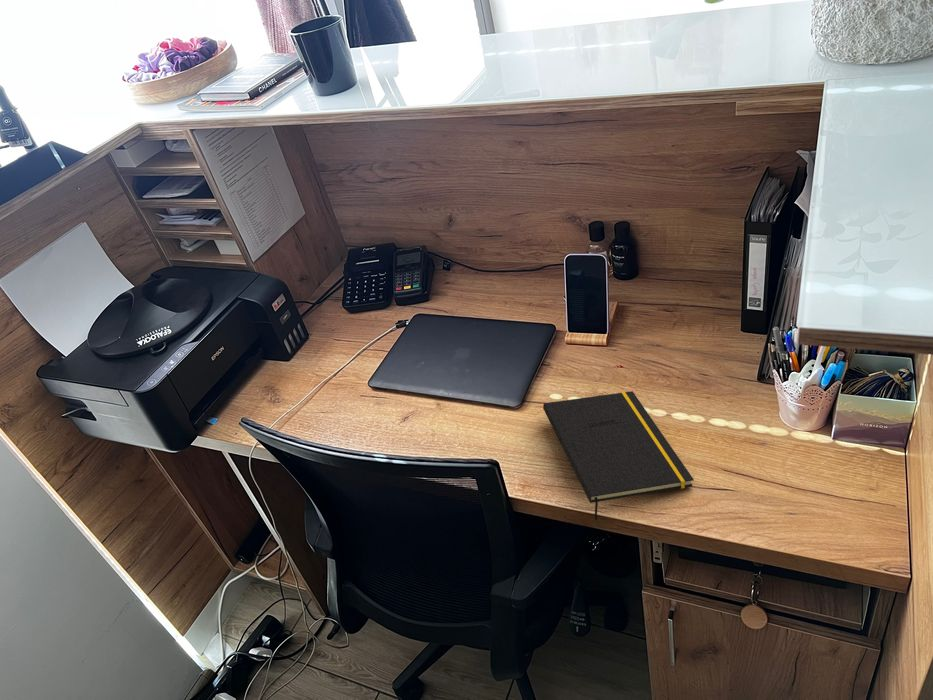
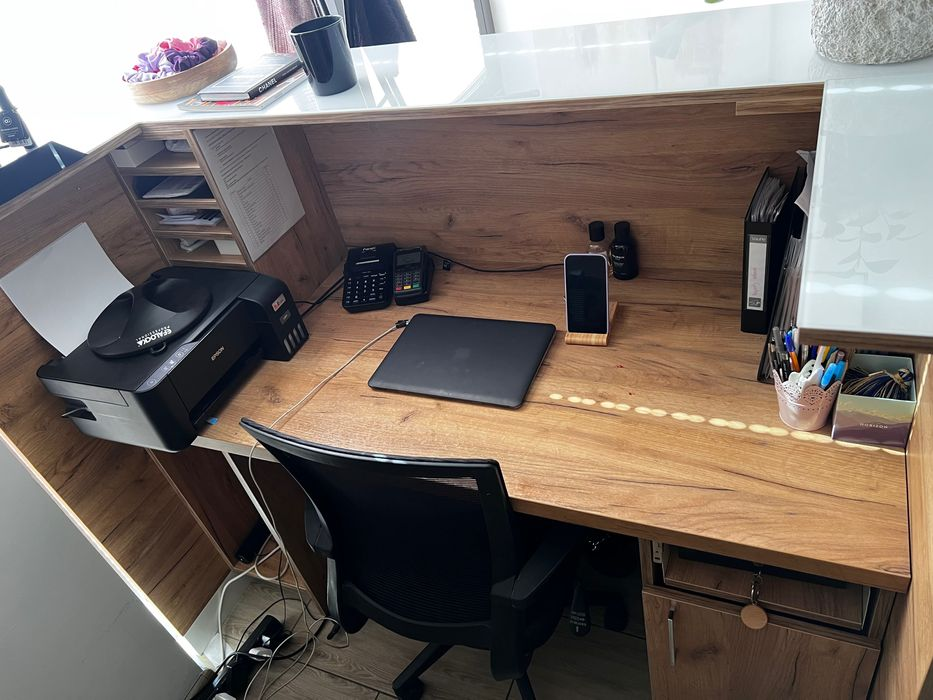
- notepad [542,390,695,521]
